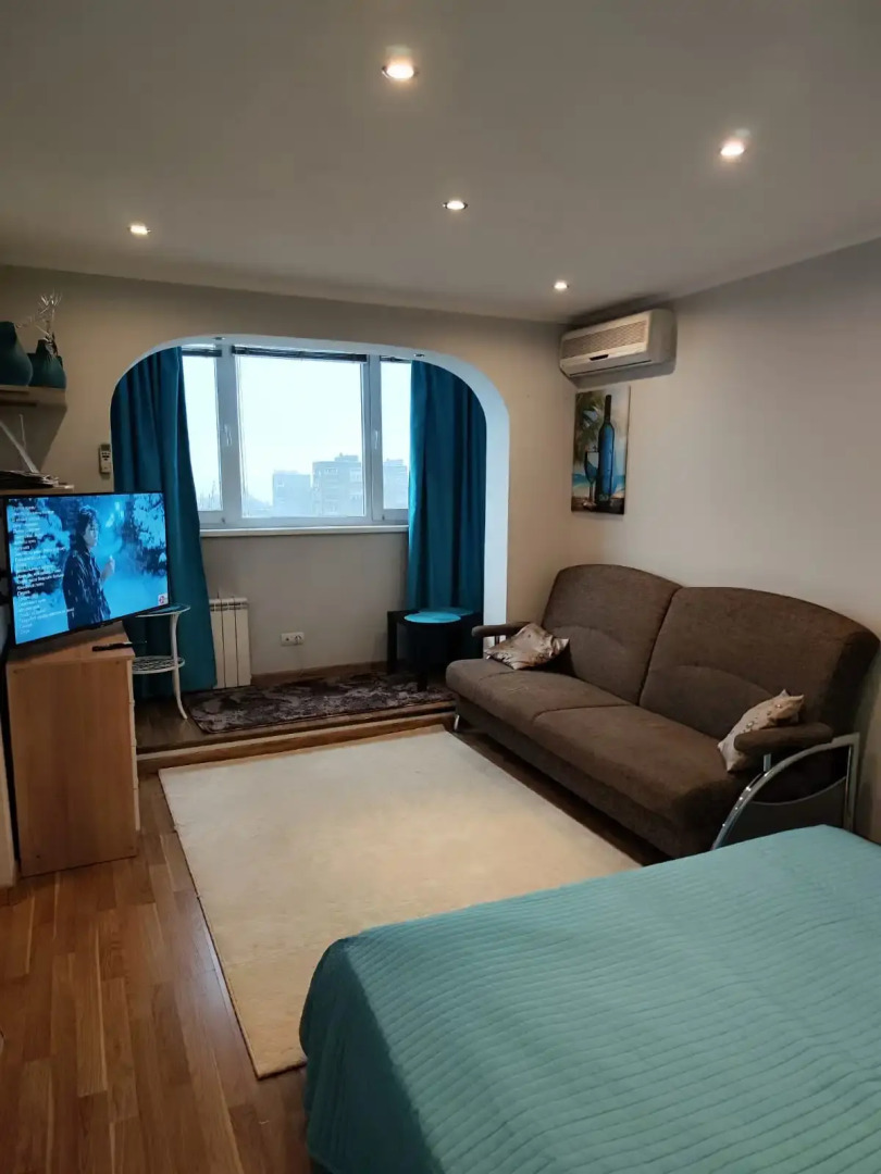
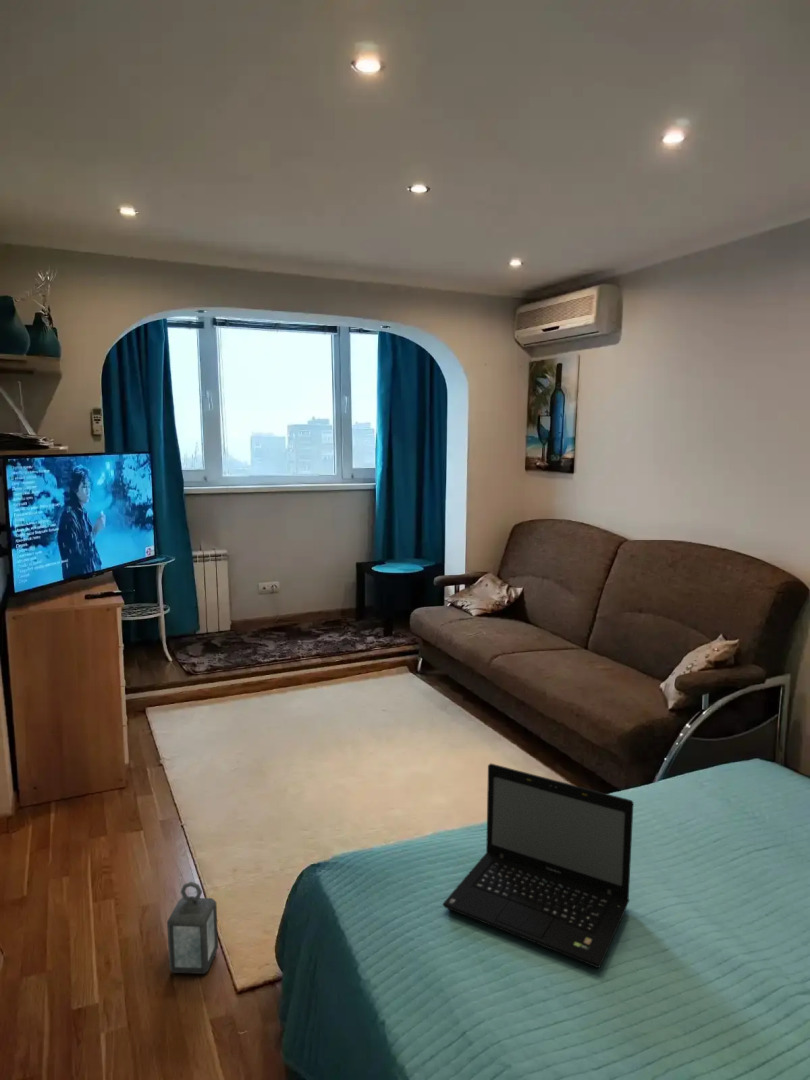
+ lantern [166,881,219,975]
+ laptop [442,763,634,969]
